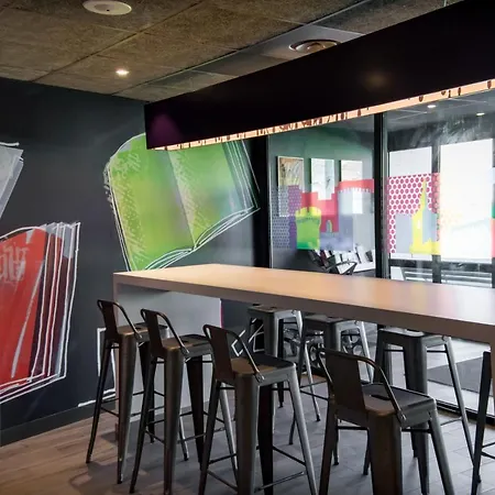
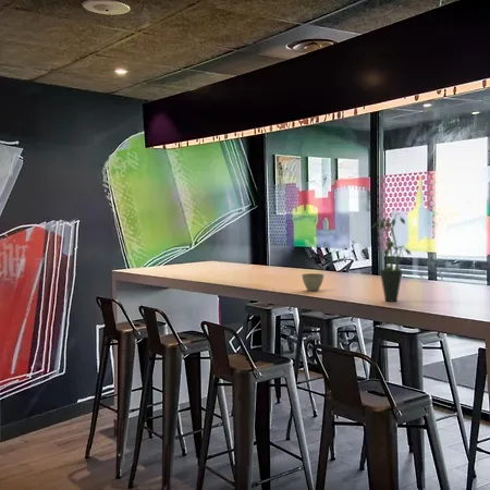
+ potted plant [370,212,413,303]
+ flower pot [301,272,324,292]
